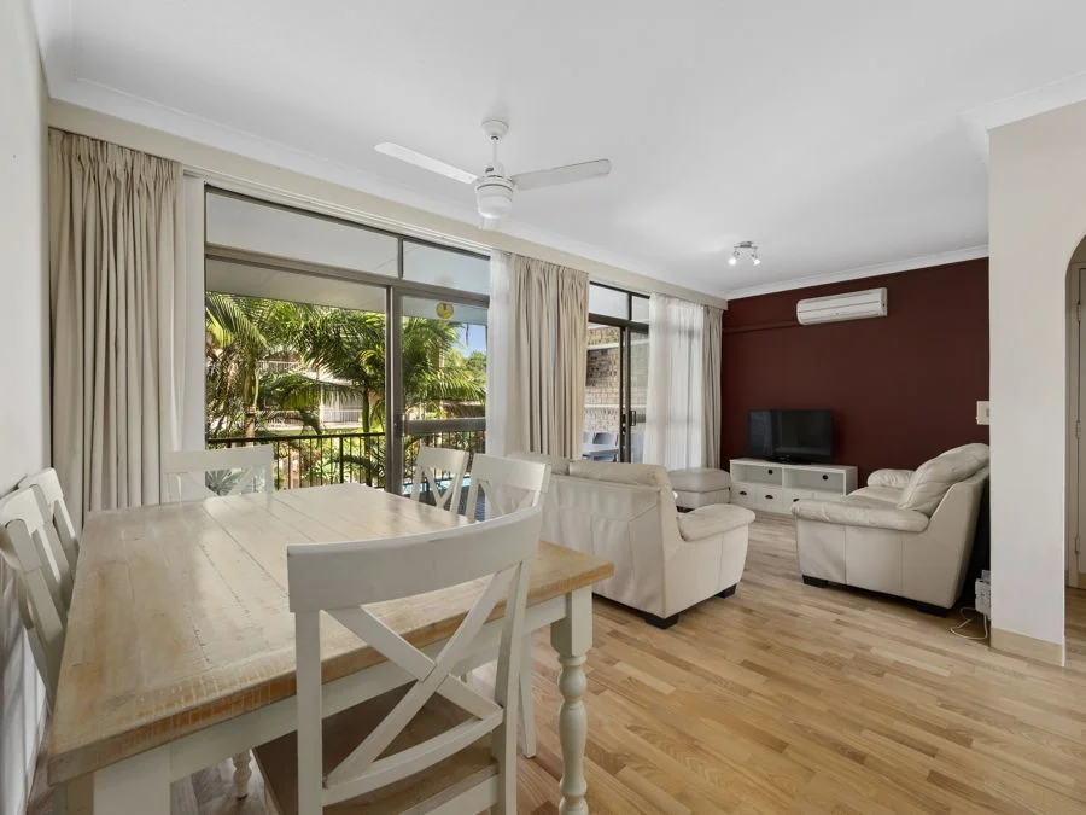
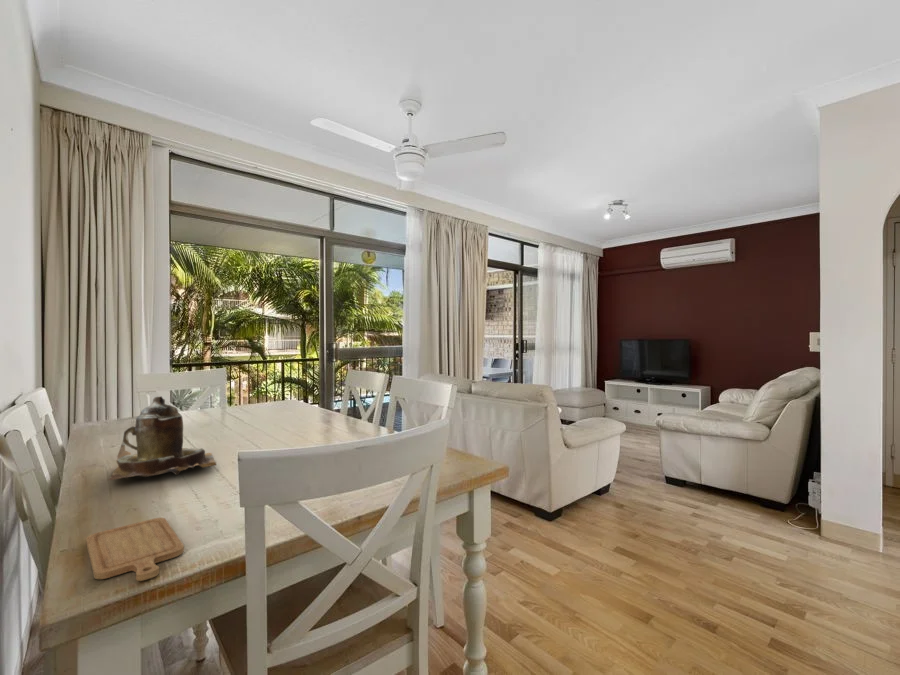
+ chopping board [85,517,185,582]
+ teapot [108,395,217,481]
